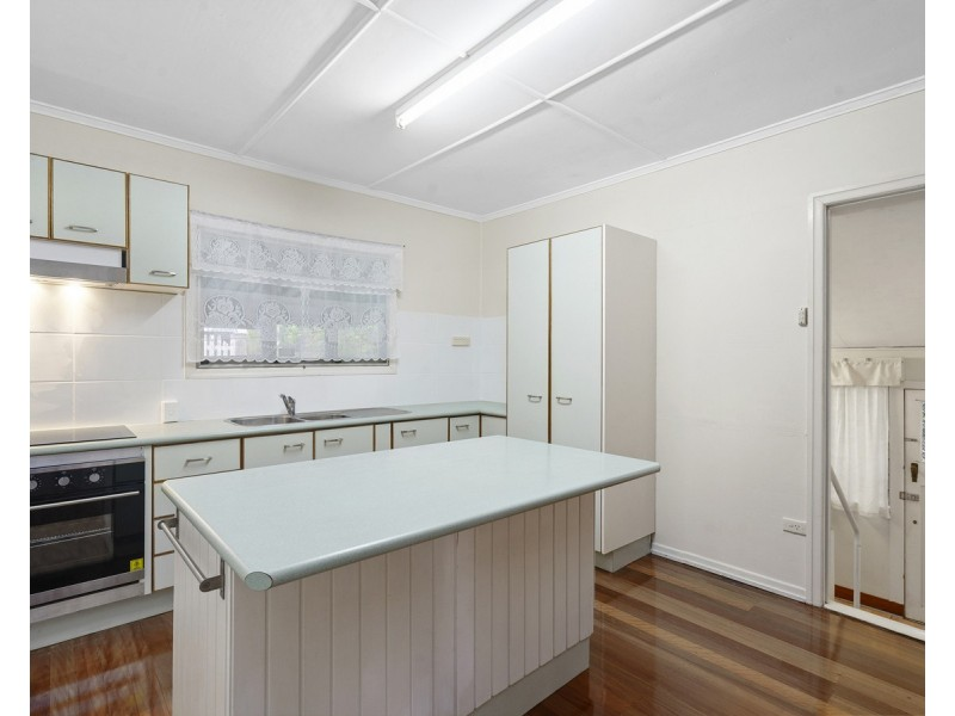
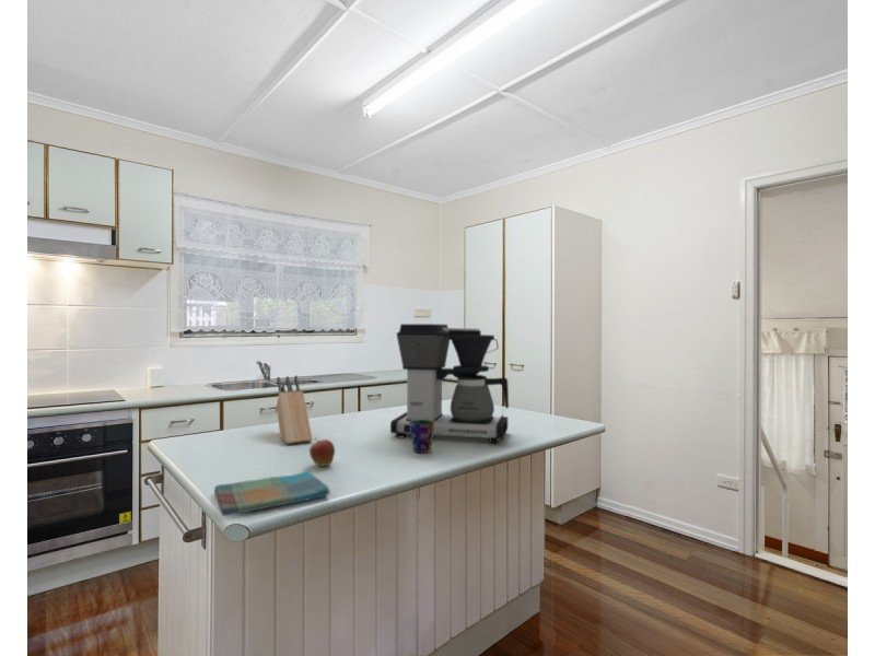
+ knife block [276,374,314,445]
+ cup [409,419,435,454]
+ dish towel [213,469,330,517]
+ coffee maker [389,323,510,444]
+ fruit [308,437,336,468]
